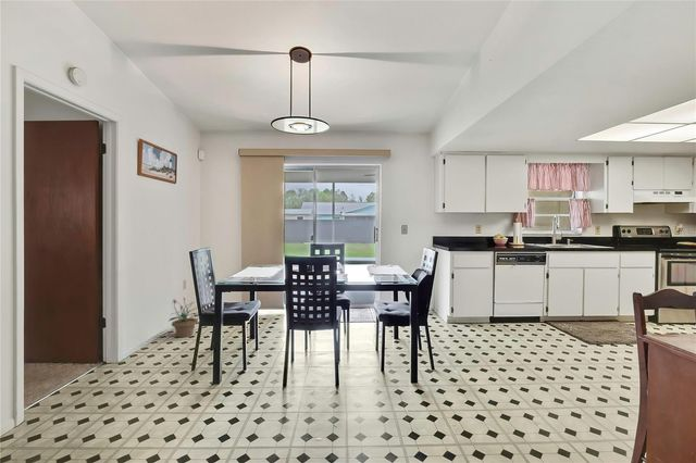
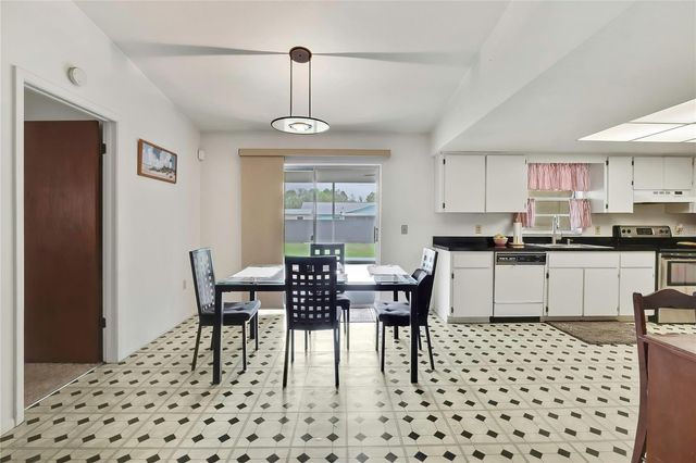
- potted plant [169,297,199,338]
